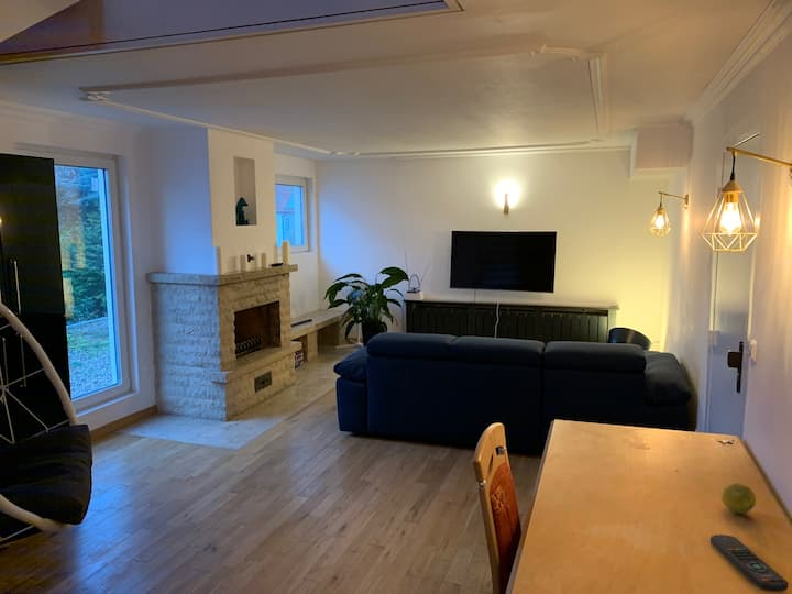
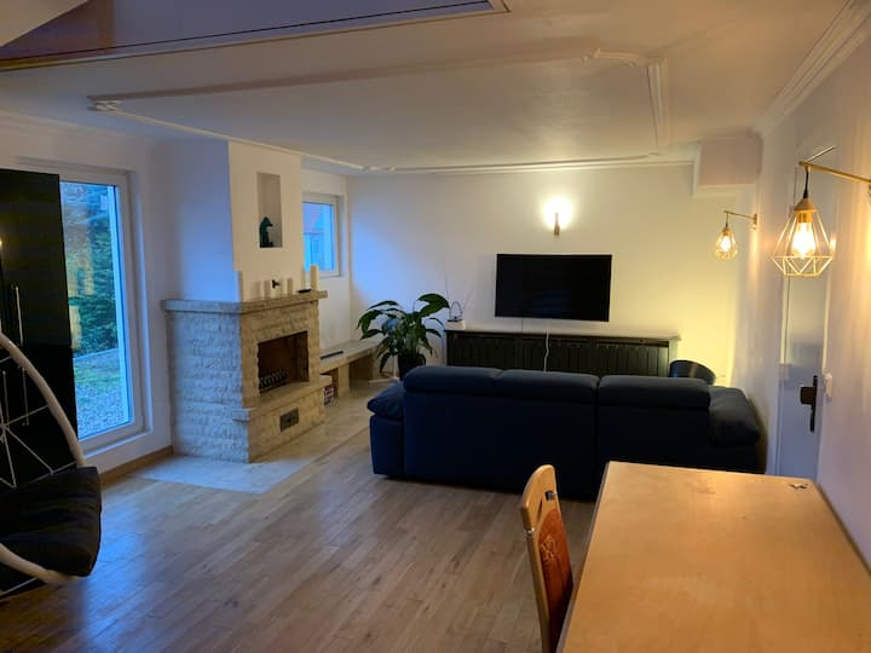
- remote control [710,534,790,593]
- fruit [721,482,757,515]
